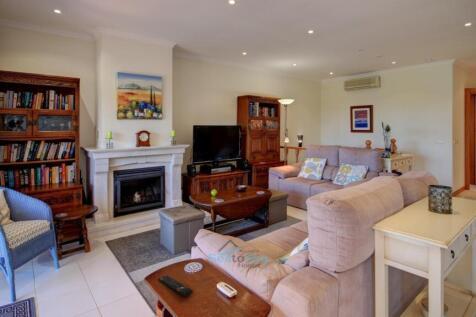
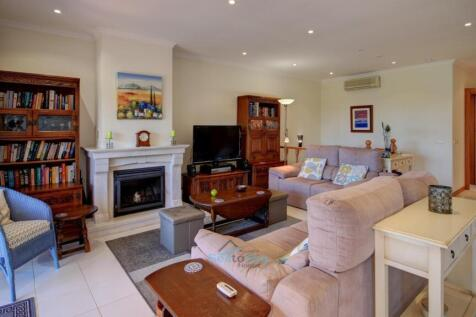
- remote control [157,275,194,297]
